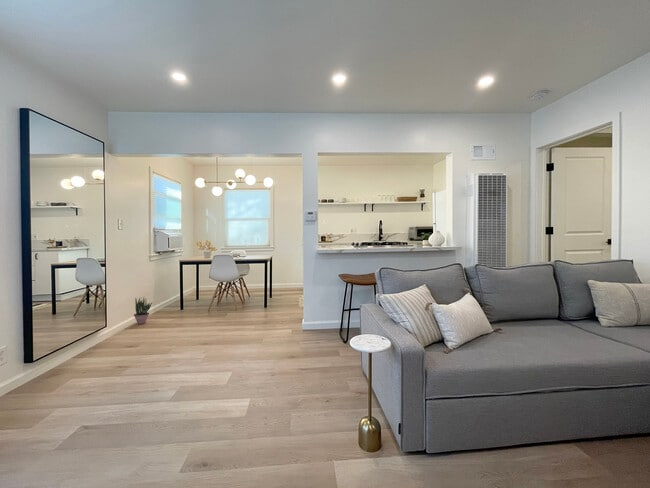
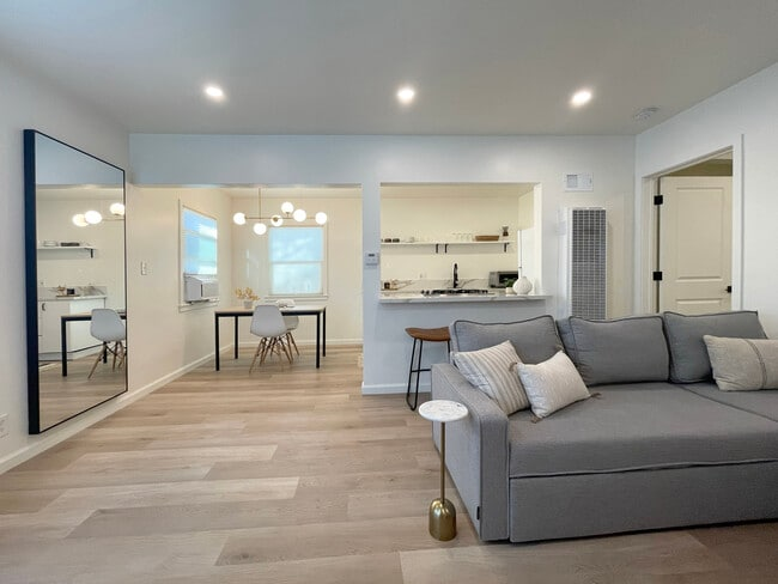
- potted plant [133,296,153,325]
